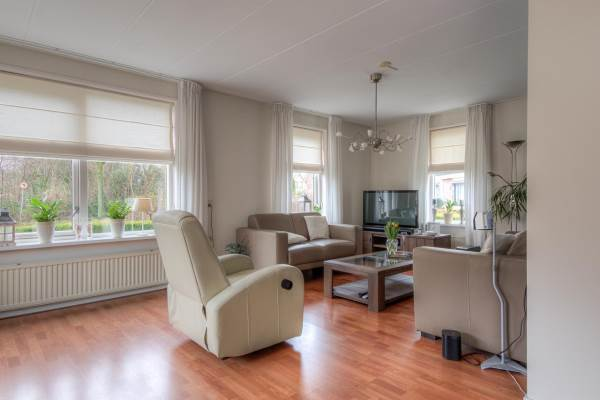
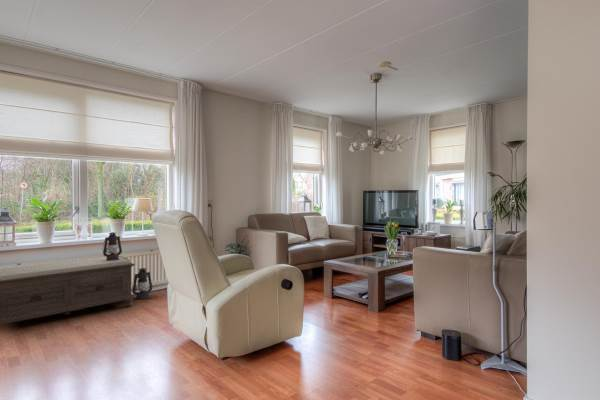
+ lantern [131,267,153,300]
+ bench [0,255,136,325]
+ lantern [101,231,123,261]
